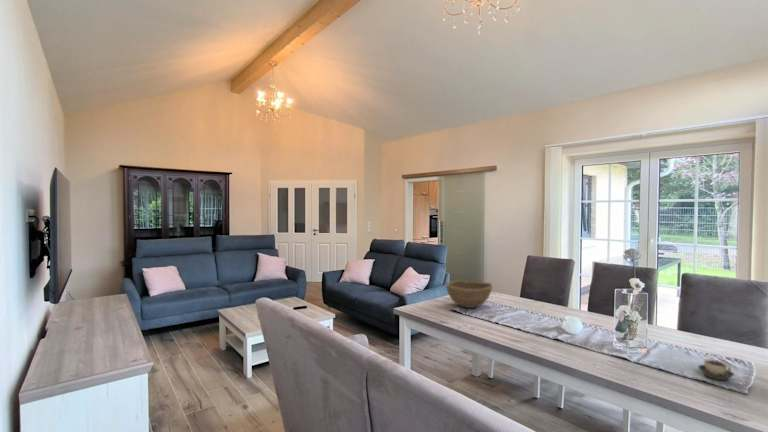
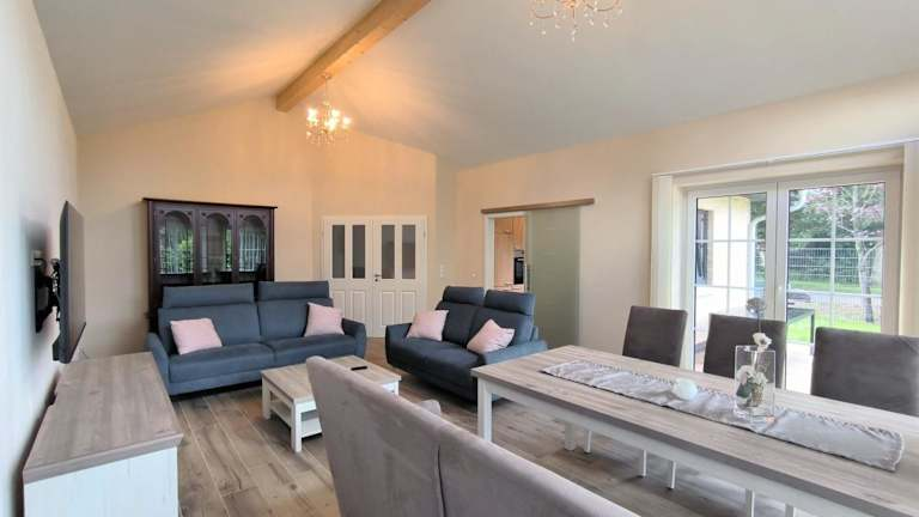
- cup [697,358,735,381]
- bowl [445,280,494,309]
